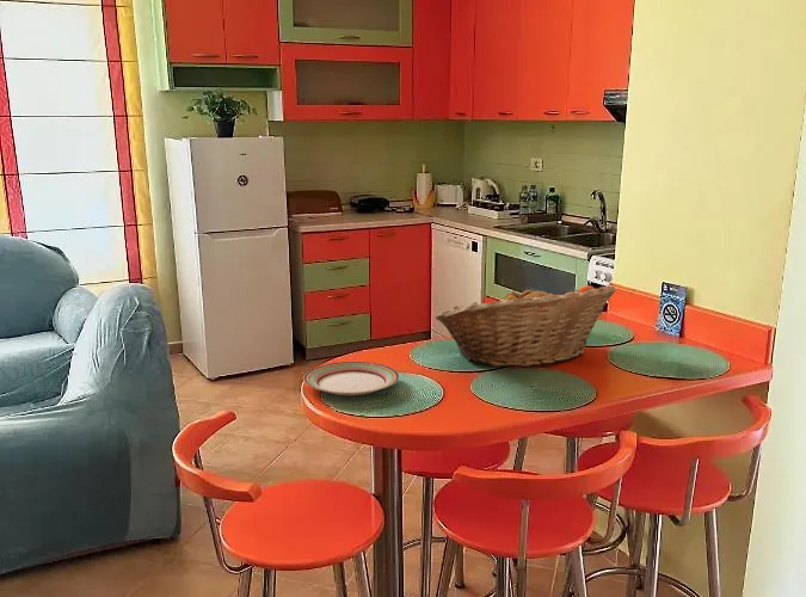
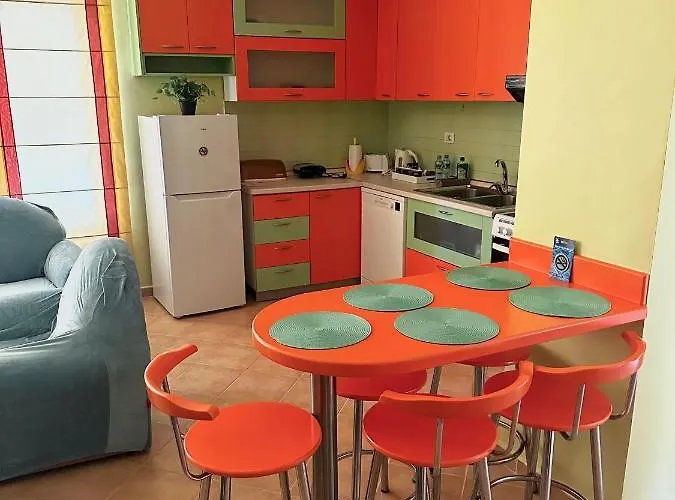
- fruit basket [435,284,617,368]
- plate [302,361,400,396]
